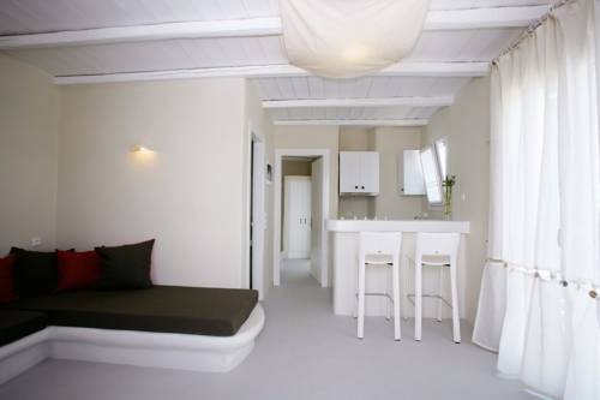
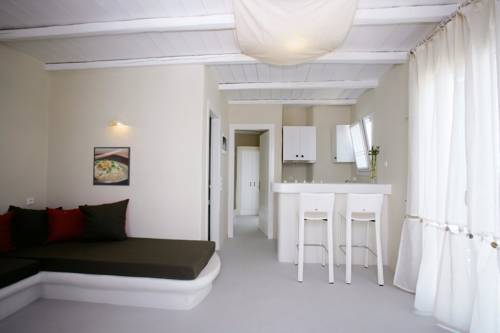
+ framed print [92,146,131,187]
